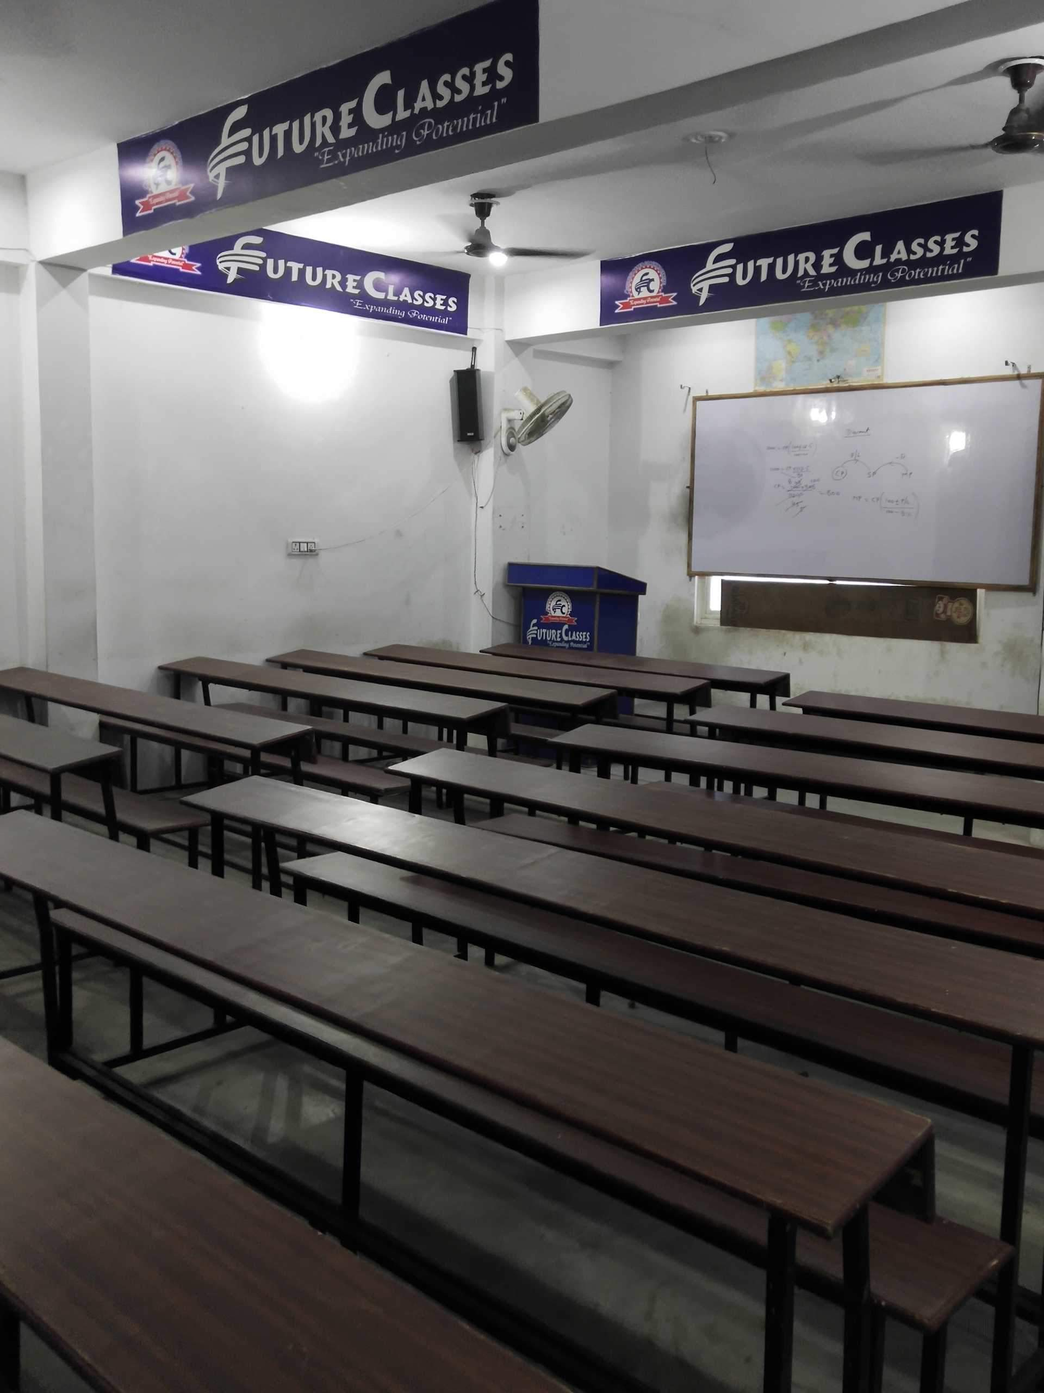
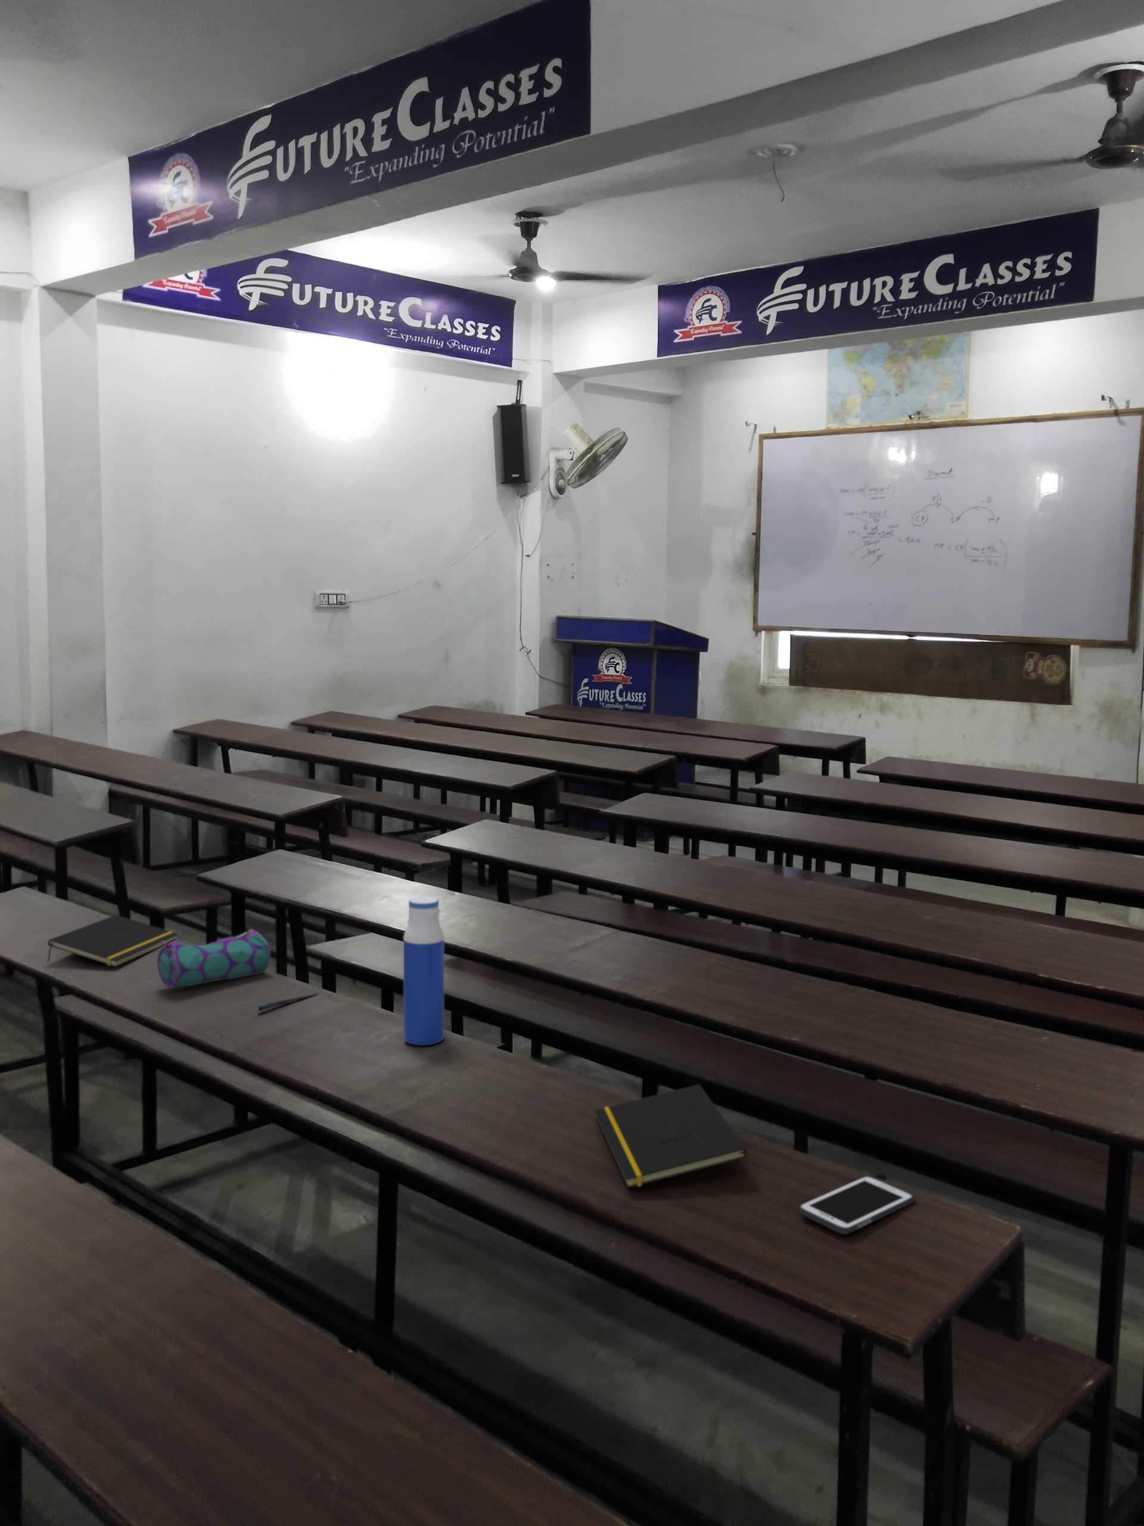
+ notepad [47,914,179,967]
+ pen [257,993,318,1012]
+ cell phone [798,1175,914,1235]
+ notepad [594,1084,747,1190]
+ pencil case [156,928,272,989]
+ water bottle [403,896,445,1047]
